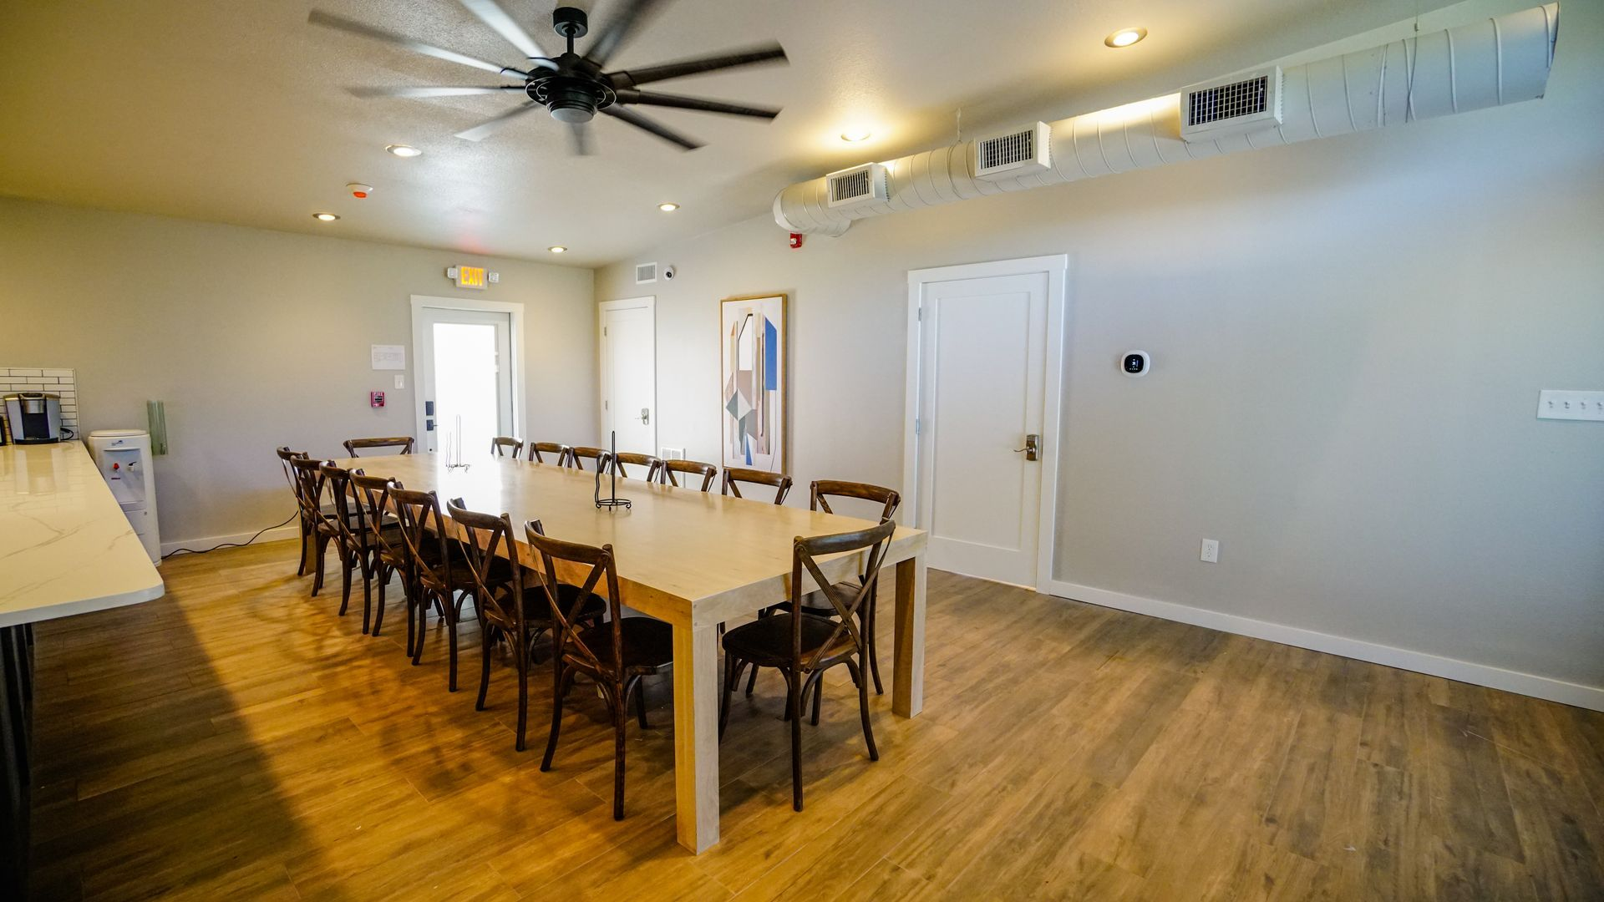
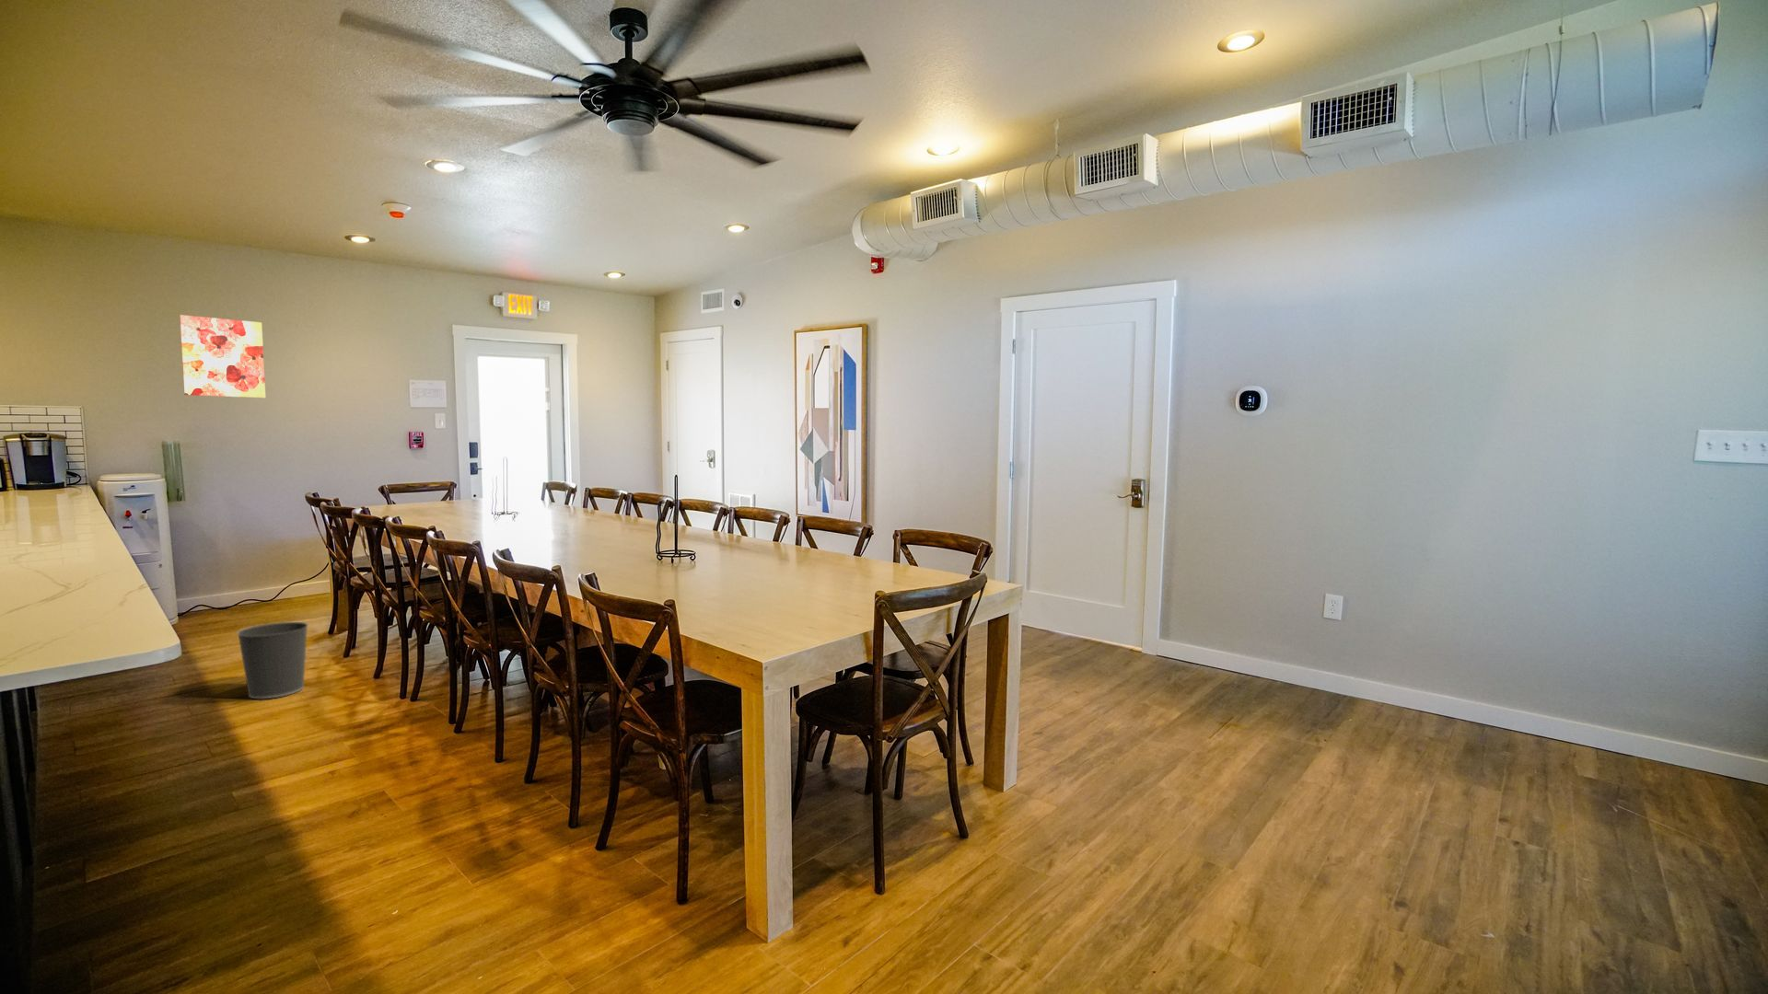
+ wastebasket [236,621,310,699]
+ wall art [178,314,266,398]
